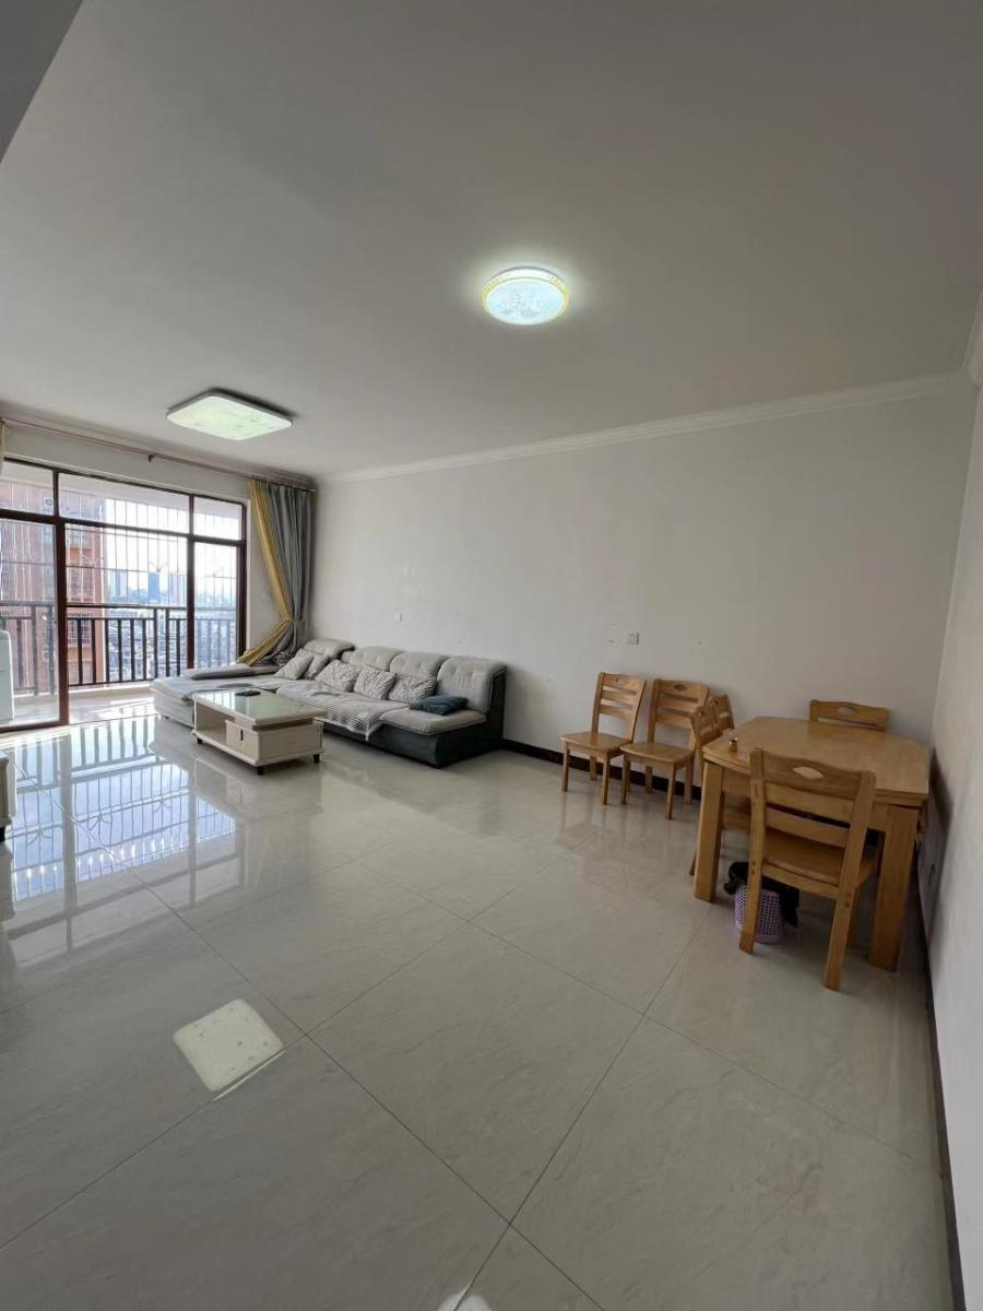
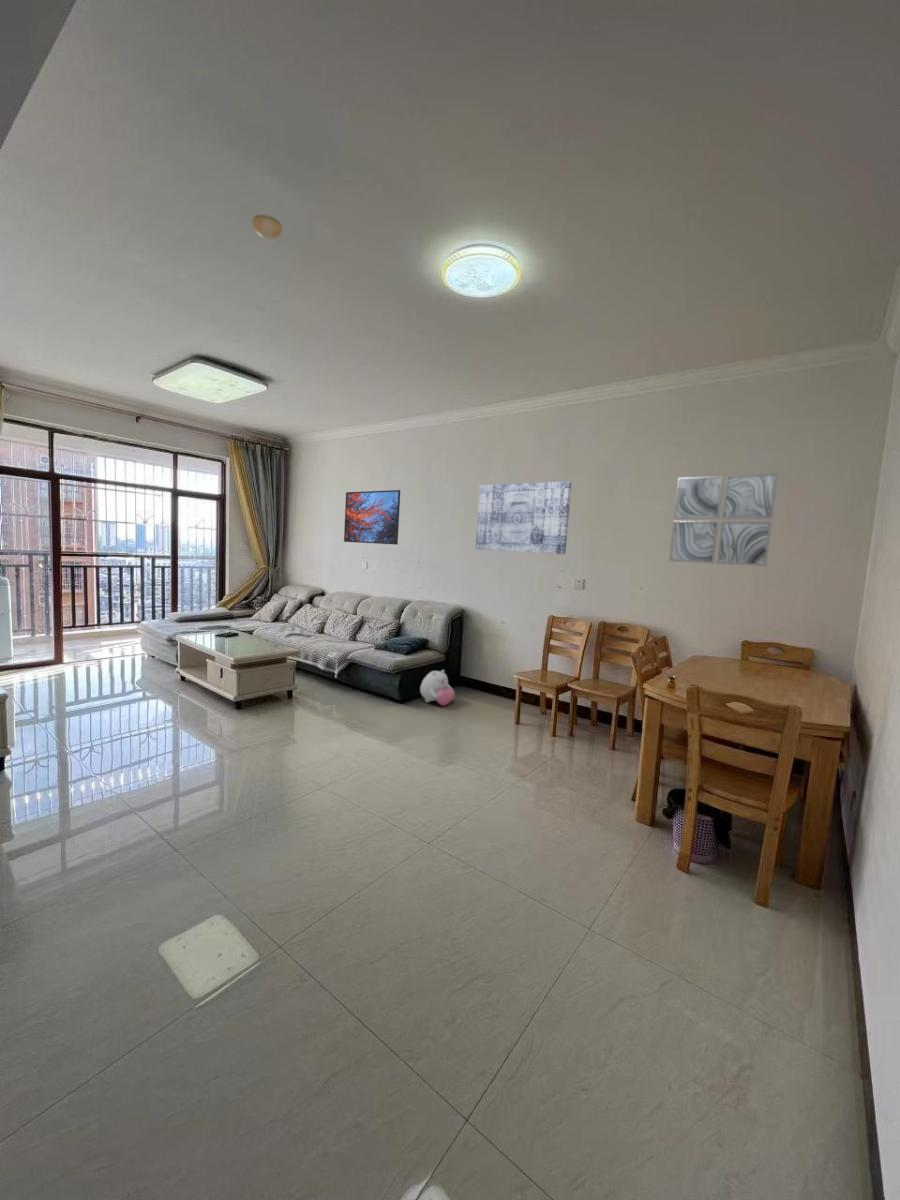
+ smoke detector [251,214,283,240]
+ wall art [668,472,779,567]
+ plush toy [419,669,456,707]
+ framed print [343,489,401,545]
+ wall art [474,480,572,555]
